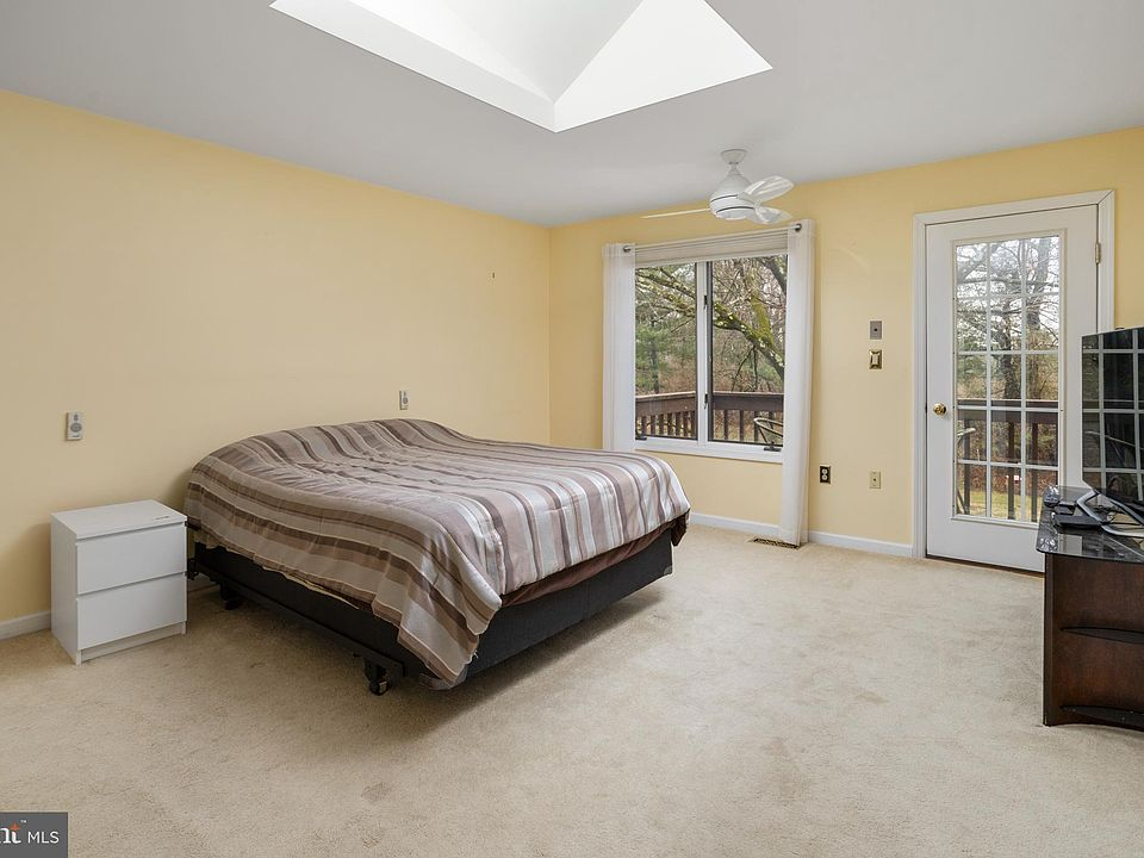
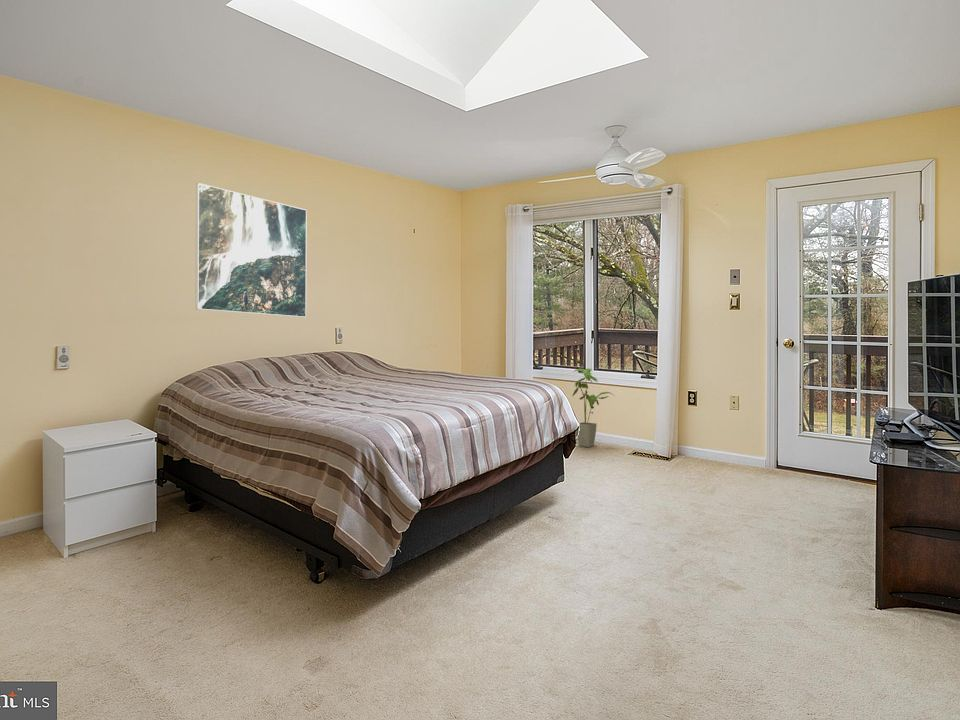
+ house plant [571,367,616,448]
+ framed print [195,182,308,318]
